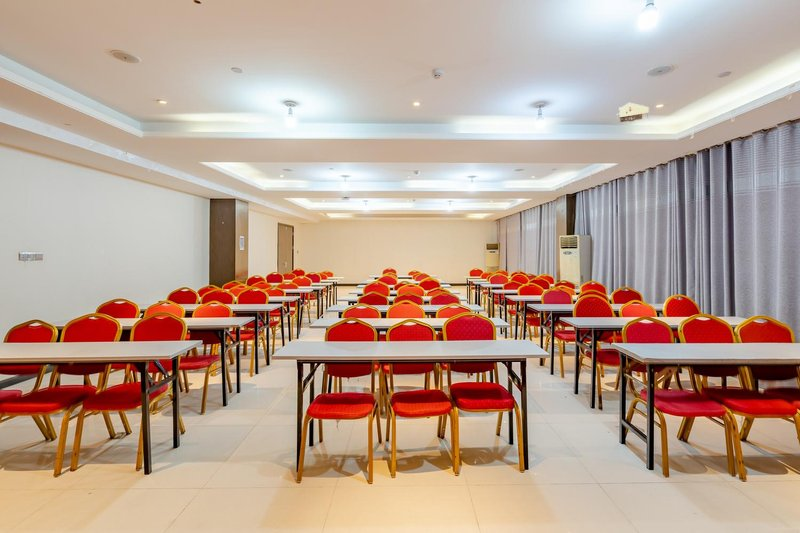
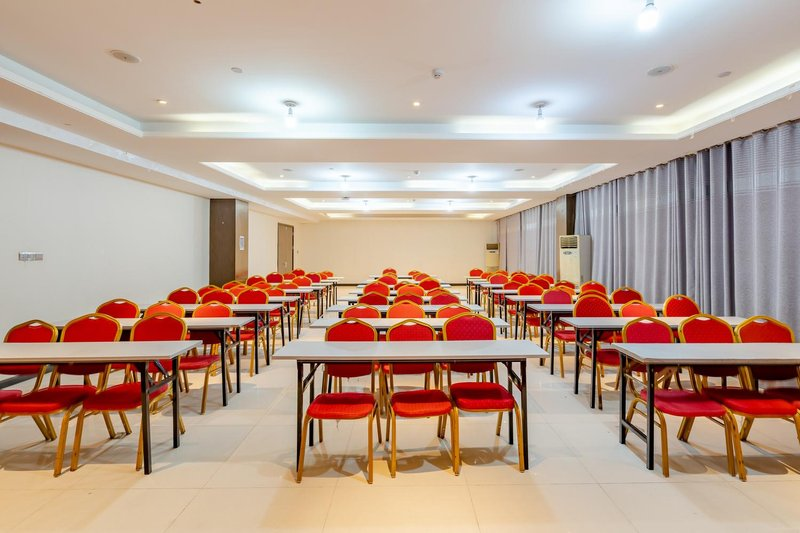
- architectural model [615,102,650,123]
